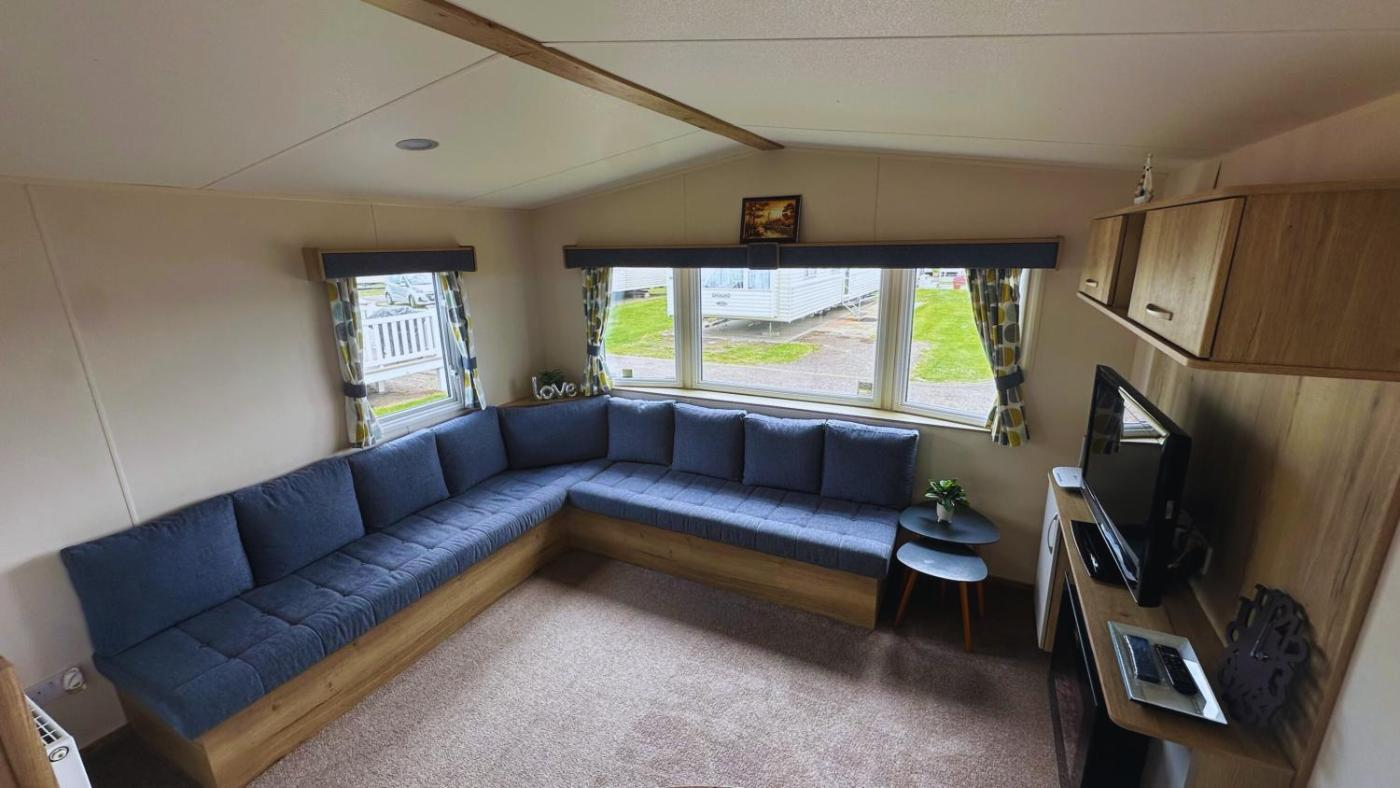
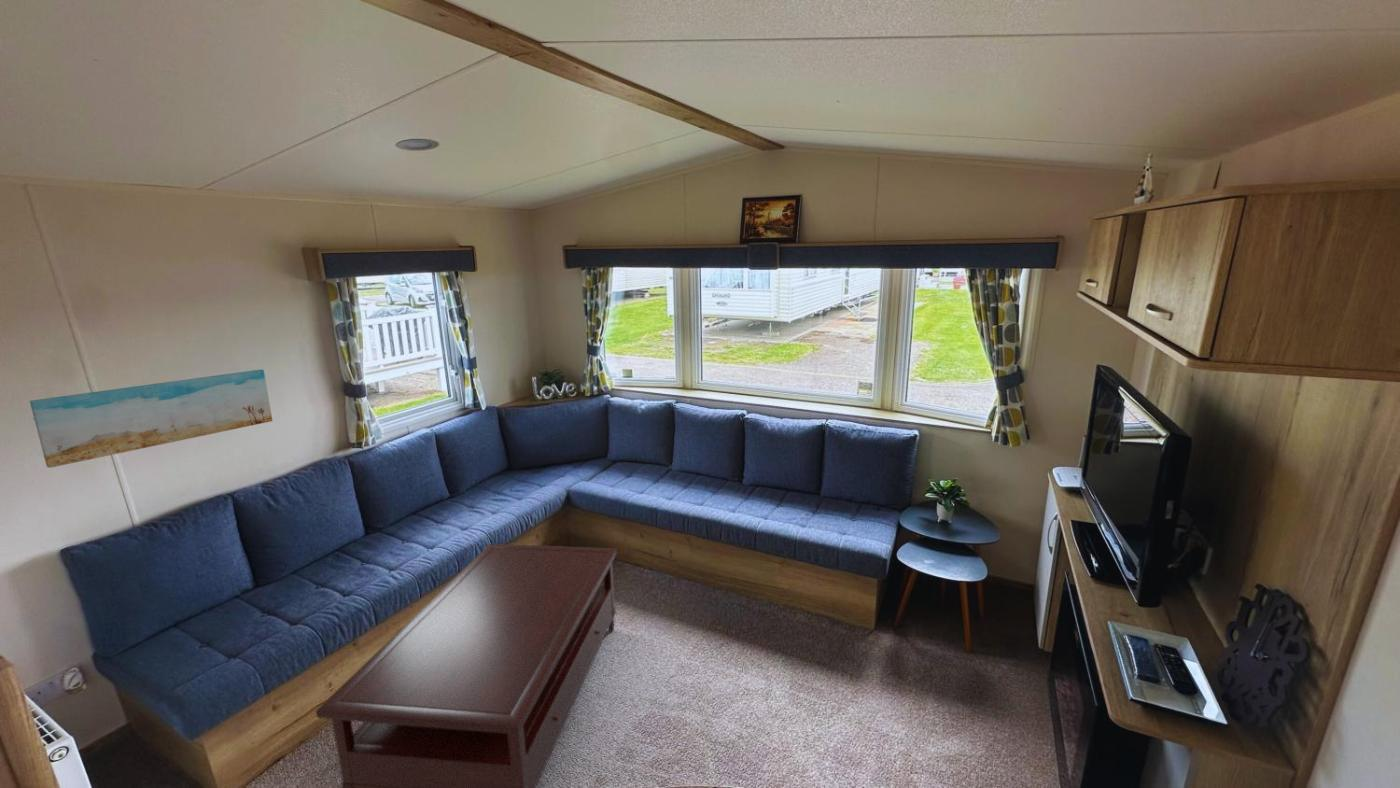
+ coffee table [315,543,618,788]
+ wall art [29,368,273,469]
